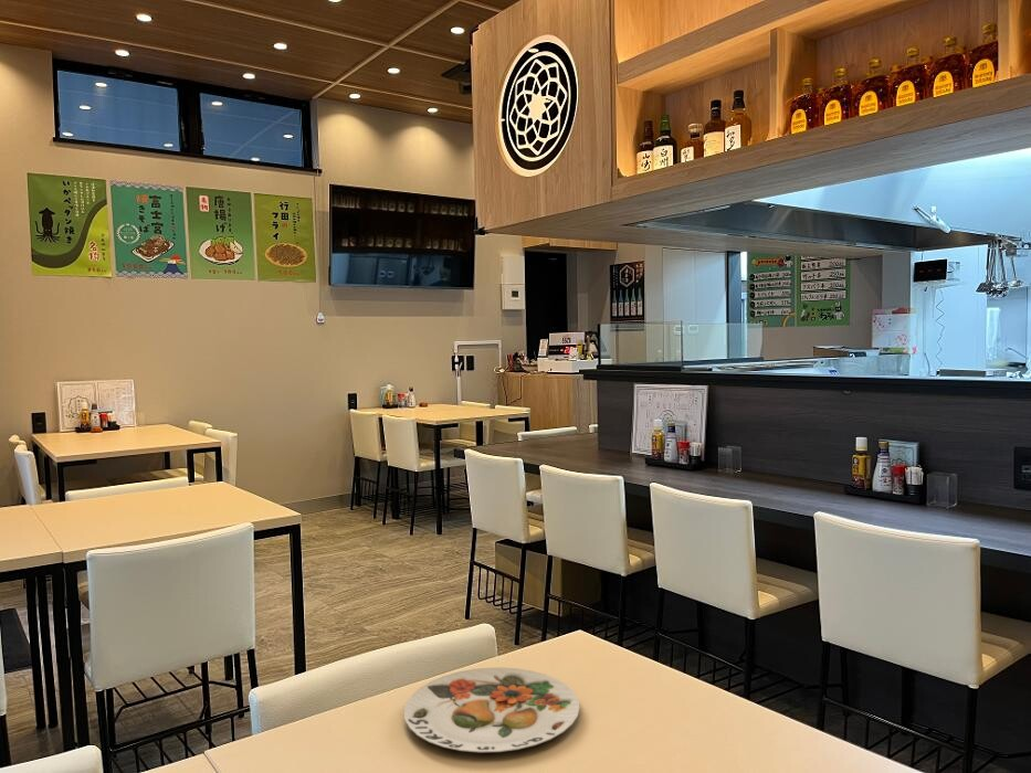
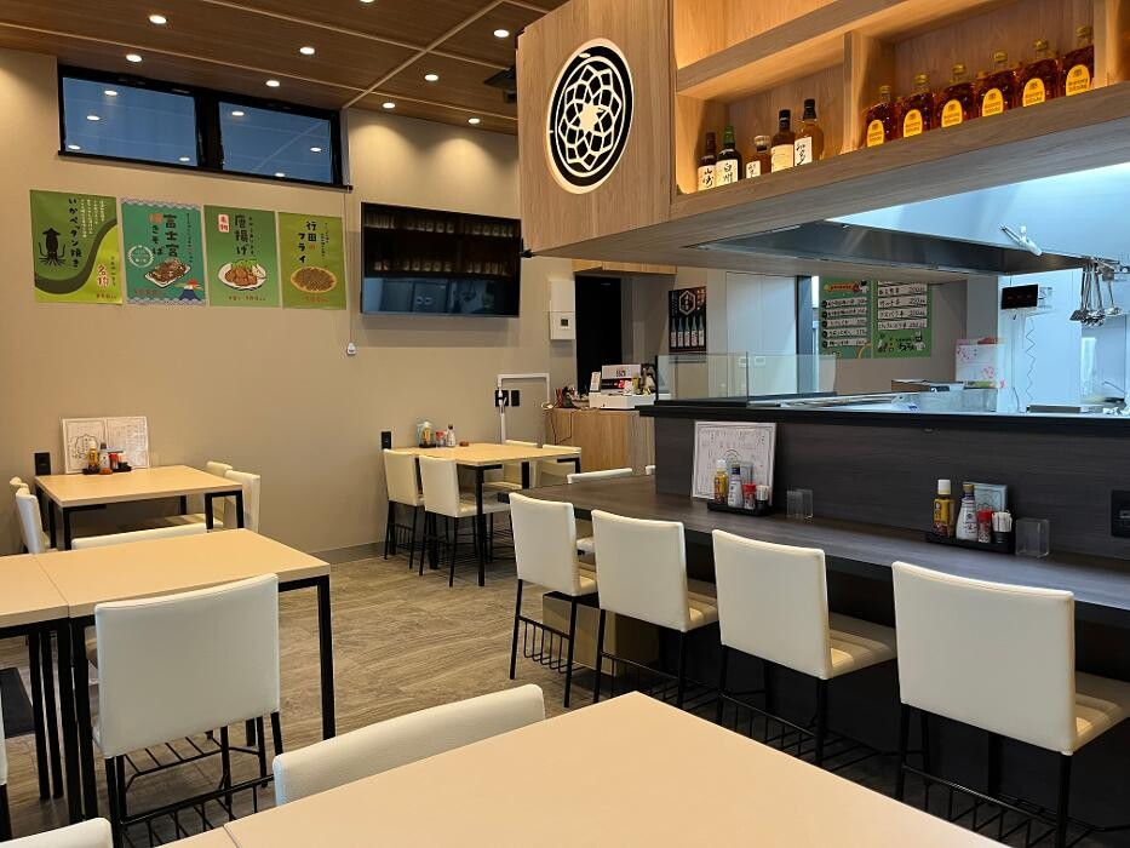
- plate [402,667,581,753]
